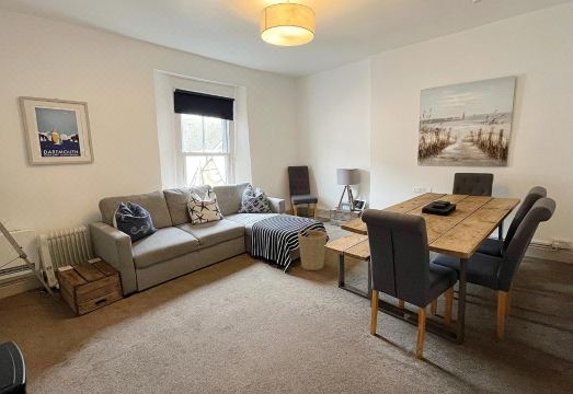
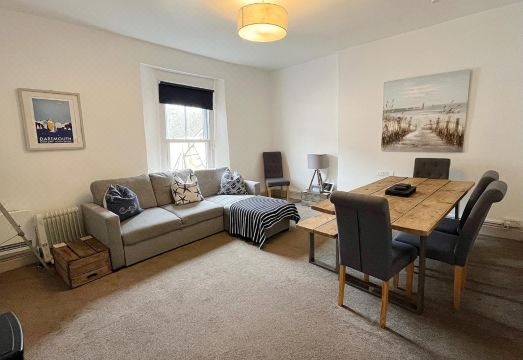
- basket [297,224,328,271]
